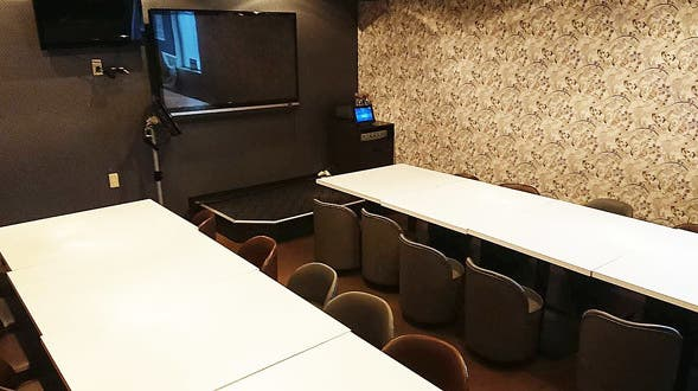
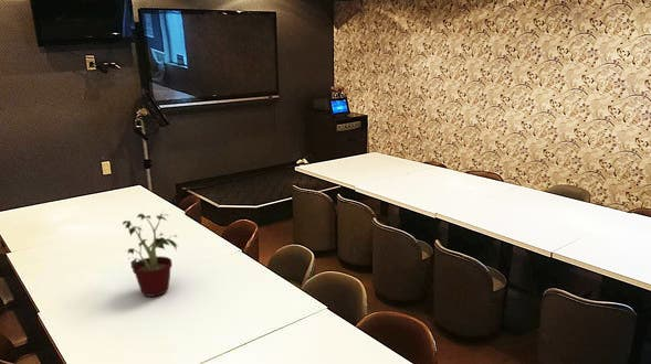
+ potted plant [122,211,179,298]
